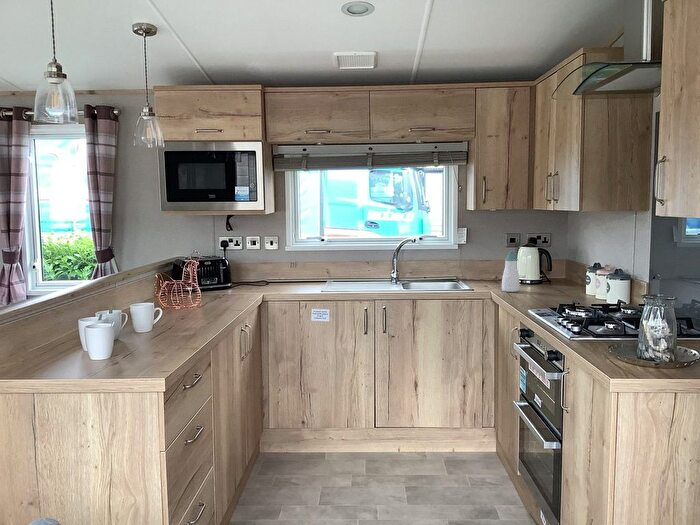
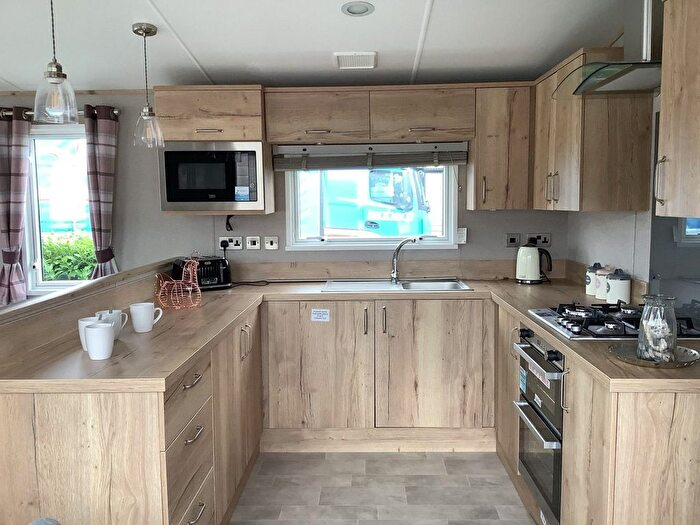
- soap bottle [501,251,520,293]
